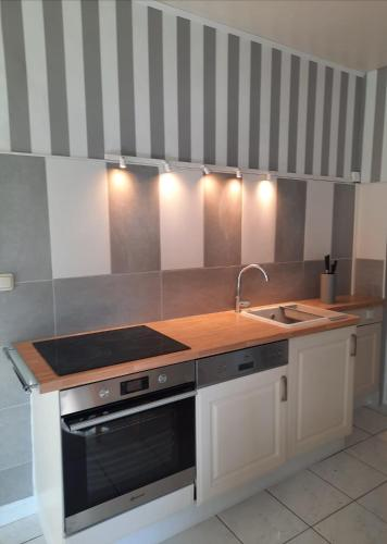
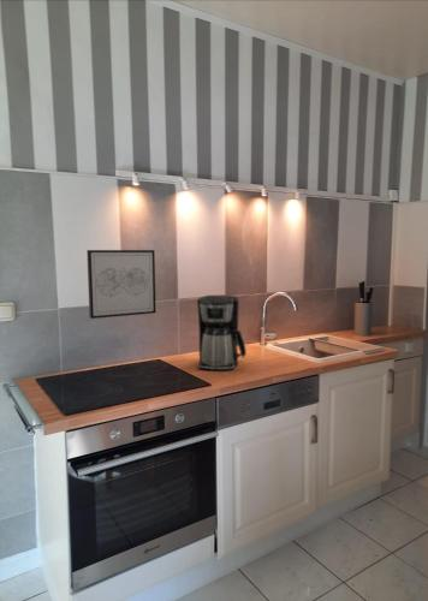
+ wall art [87,249,157,320]
+ coffee maker [196,294,248,371]
